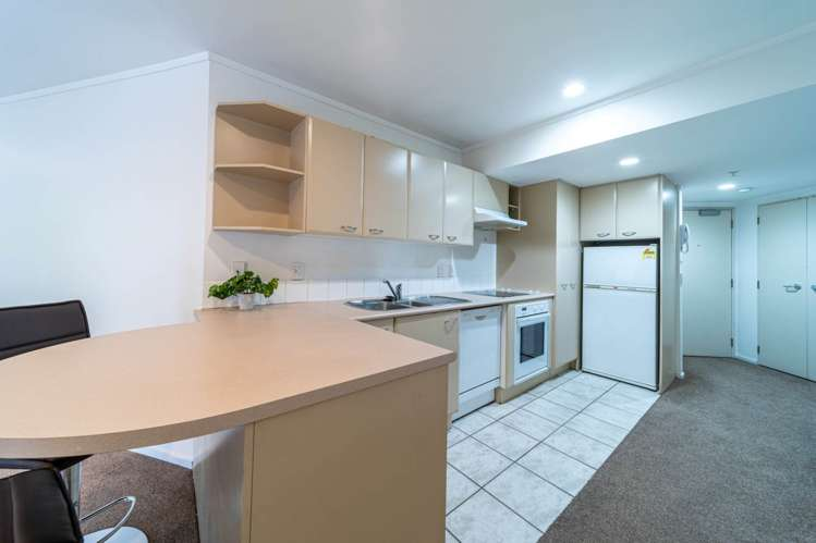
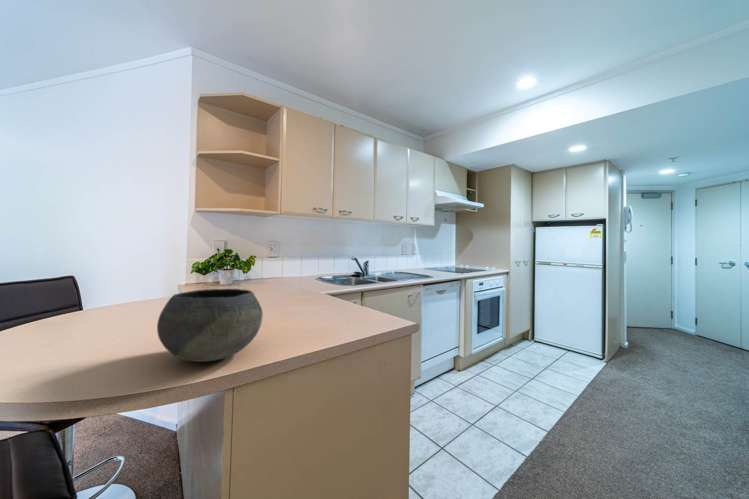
+ bowl [156,288,264,363]
